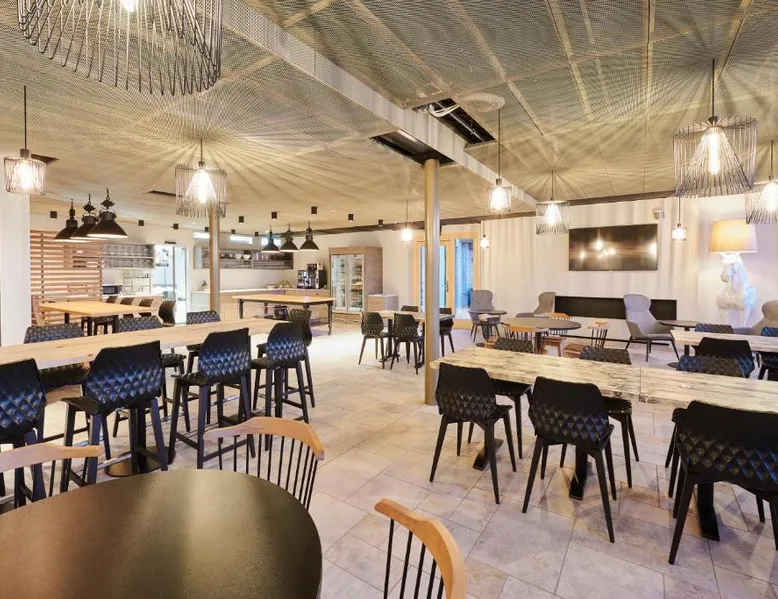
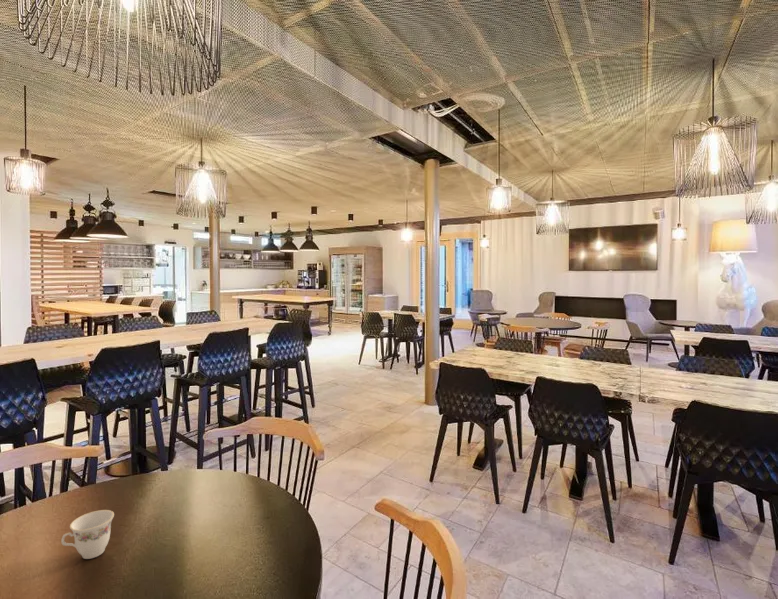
+ teacup [60,509,115,560]
